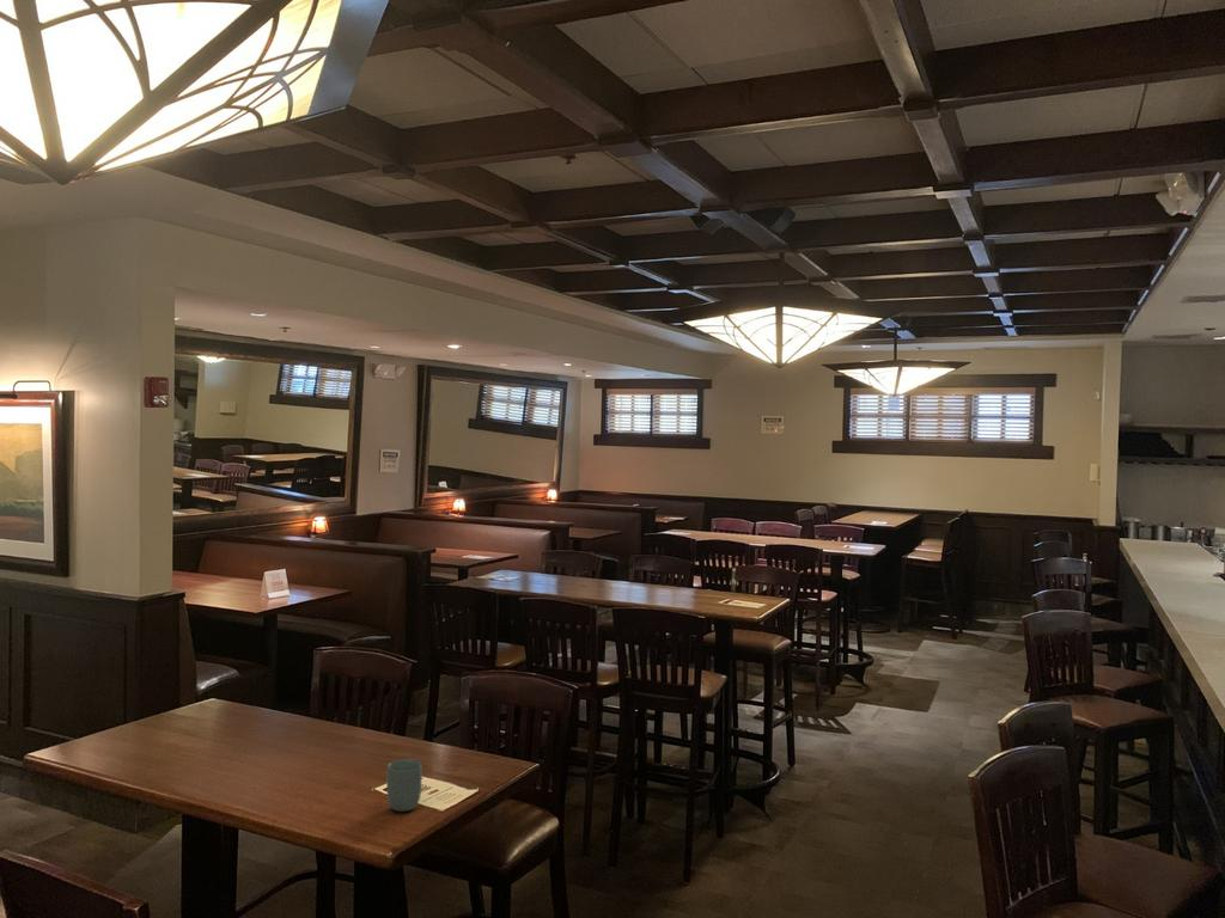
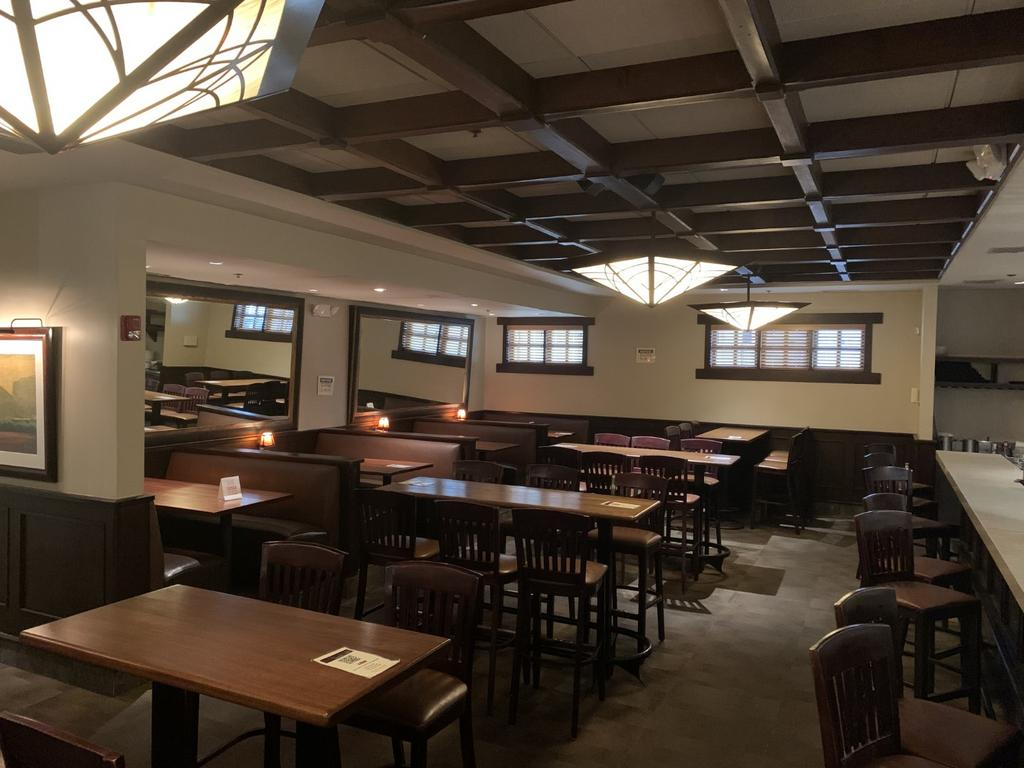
- cup [385,758,423,813]
